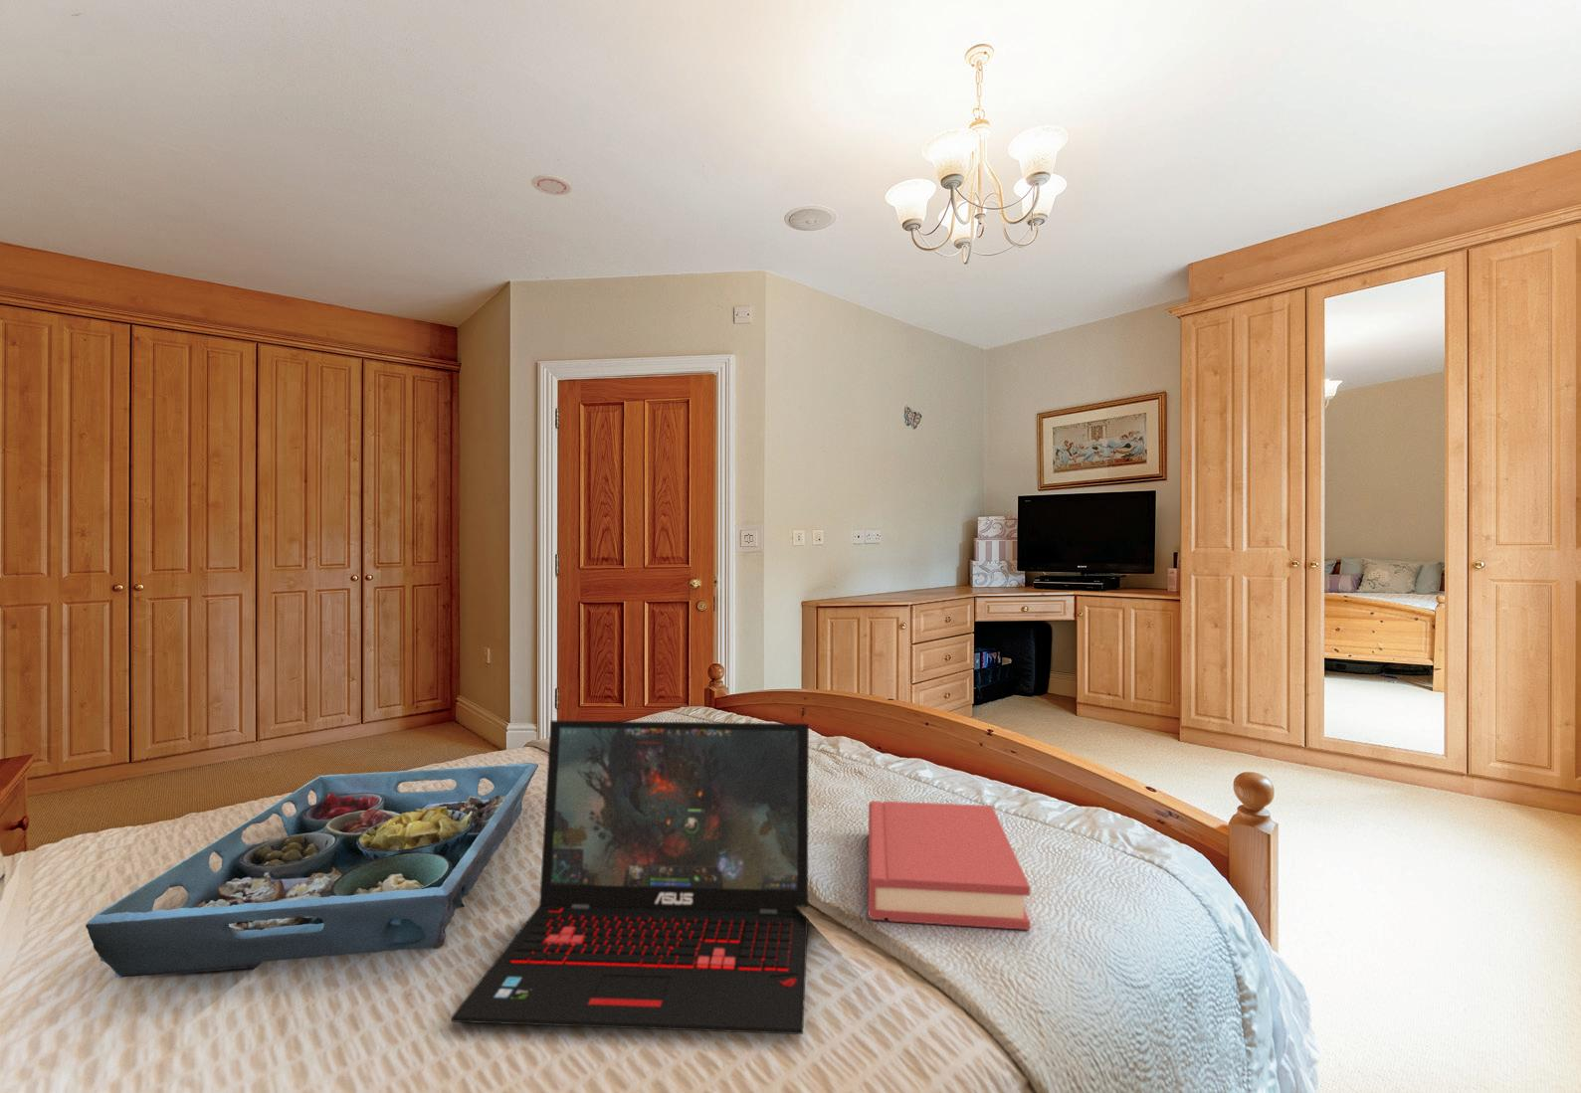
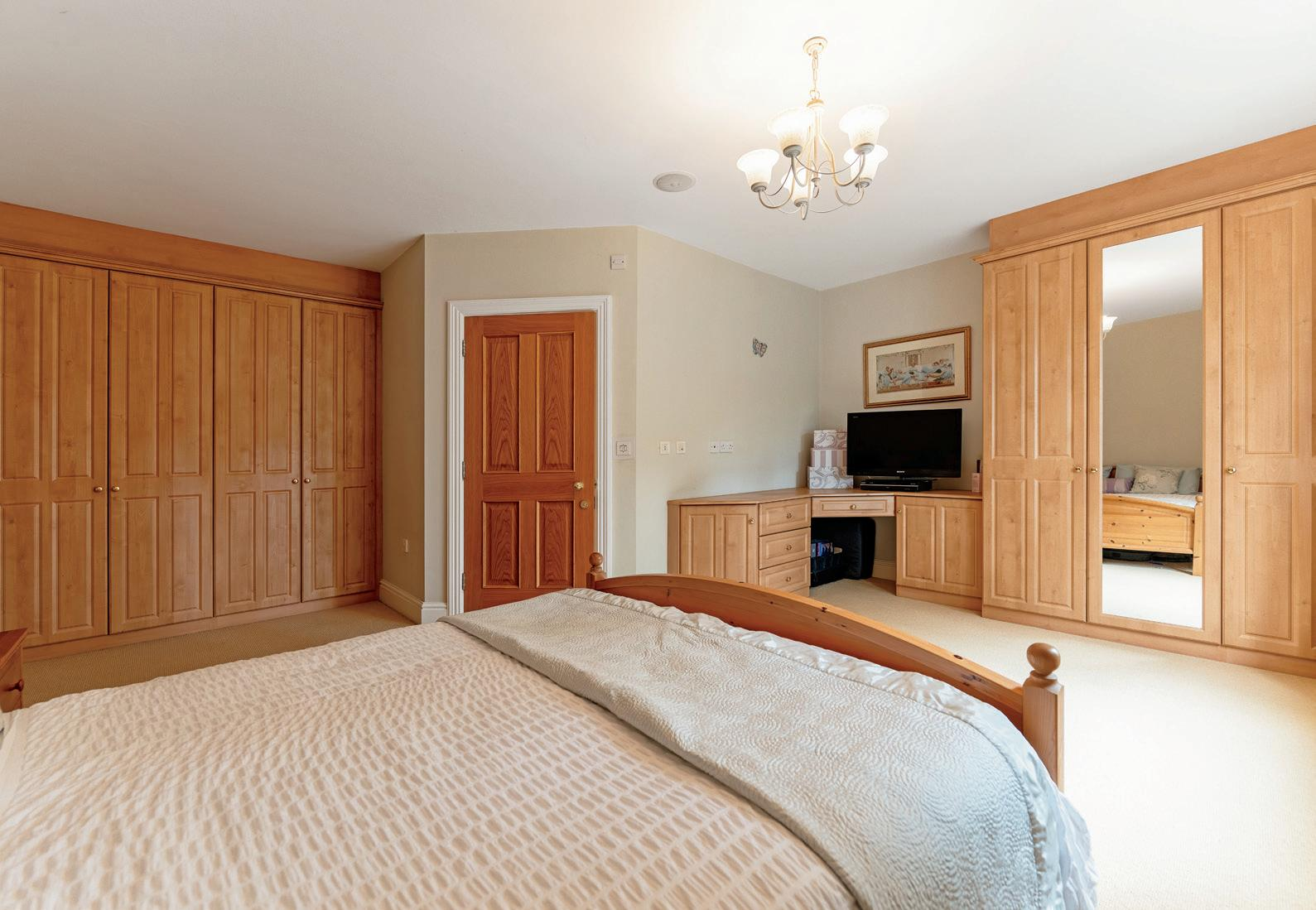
- hardback book [867,800,1031,931]
- laptop [451,719,810,1035]
- serving tray [84,761,539,979]
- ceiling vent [530,173,573,196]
